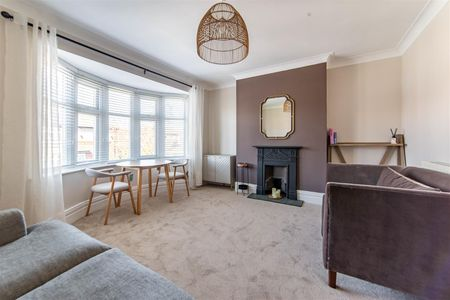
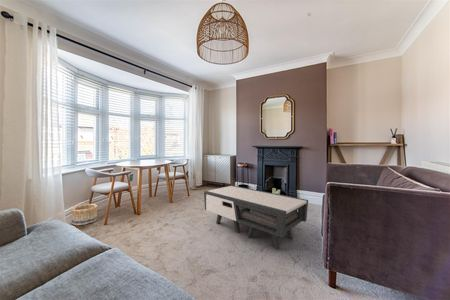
+ basket [70,203,98,226]
+ coffee table [203,185,309,250]
